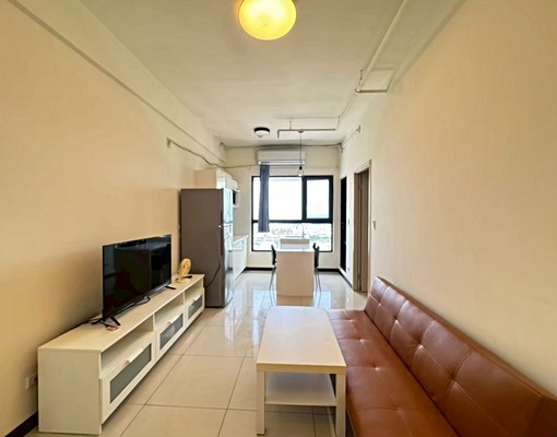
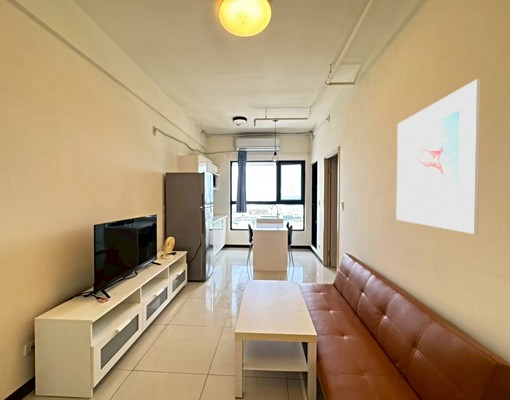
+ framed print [395,79,482,235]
